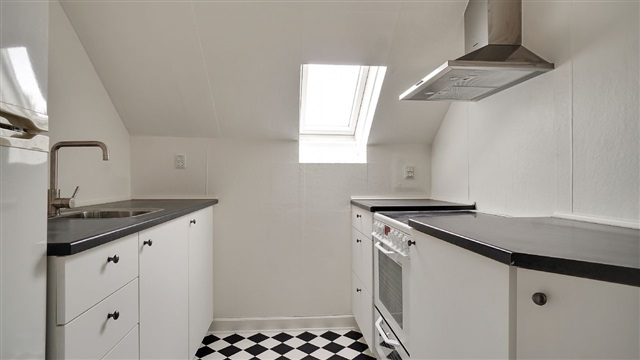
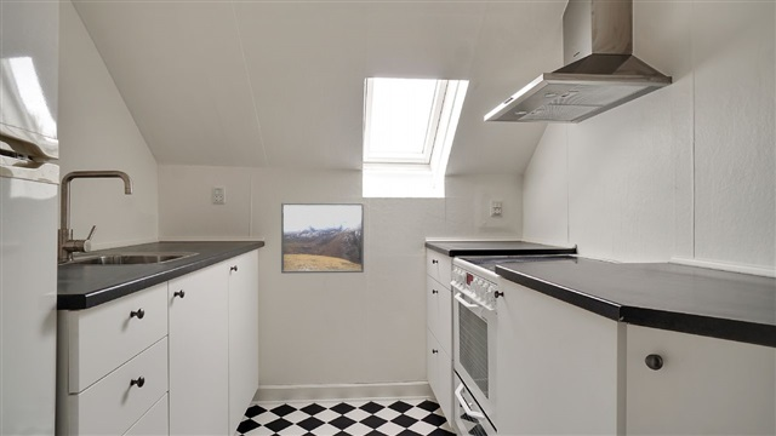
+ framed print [280,201,365,275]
